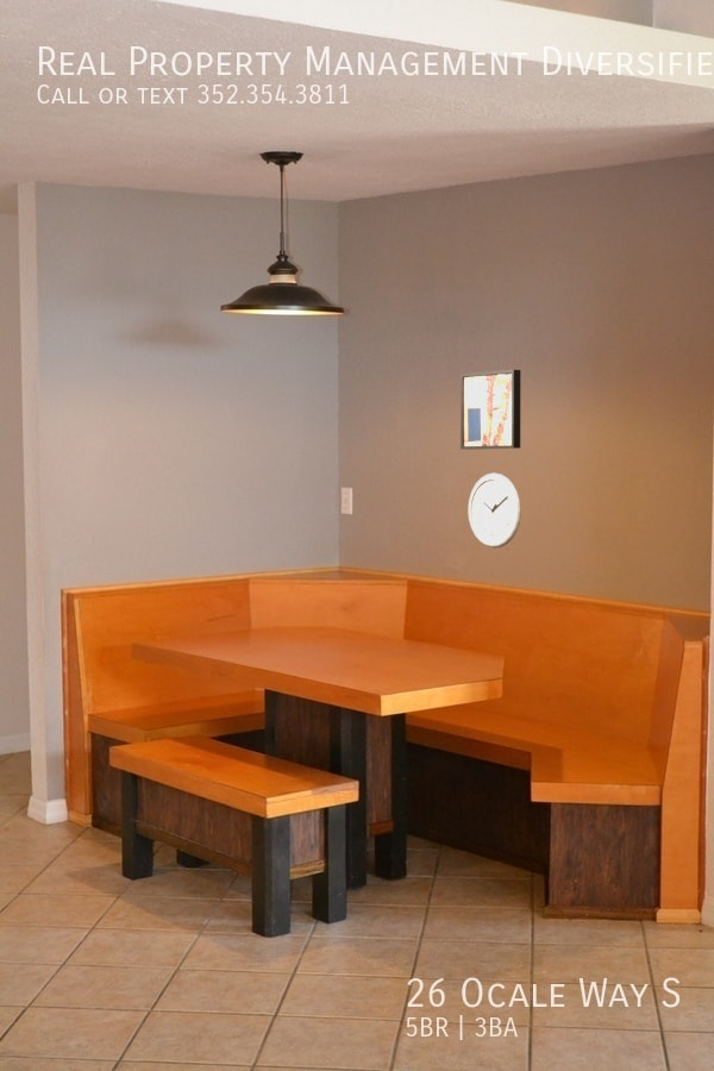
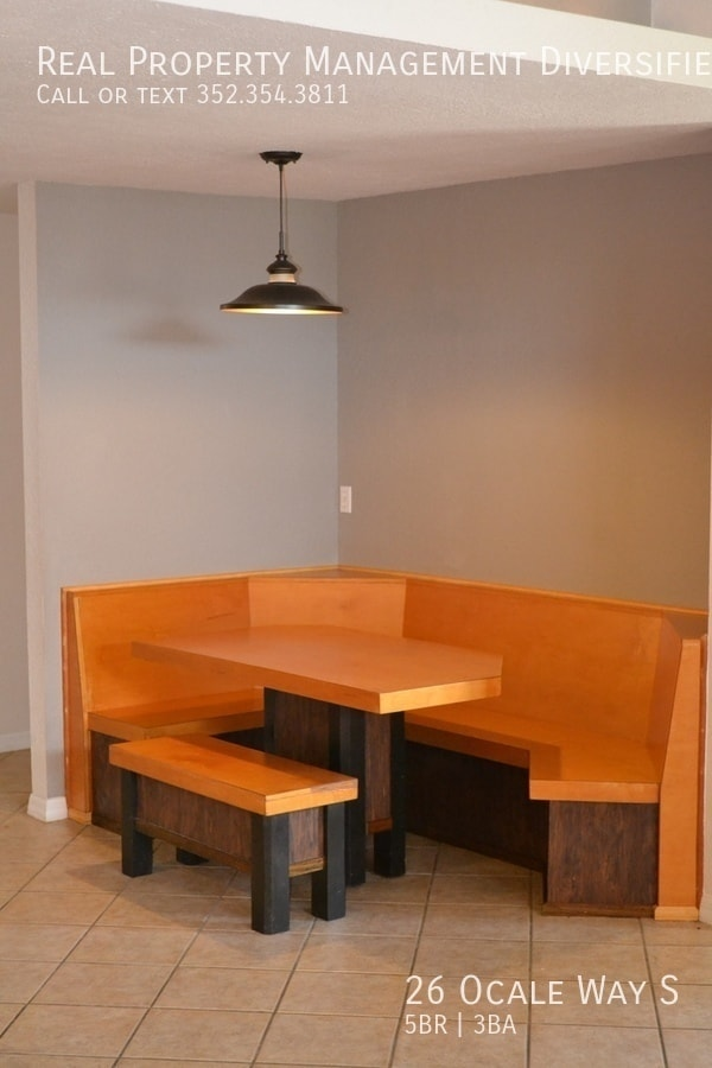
- wall clock [466,472,522,550]
- wall art [459,369,521,451]
